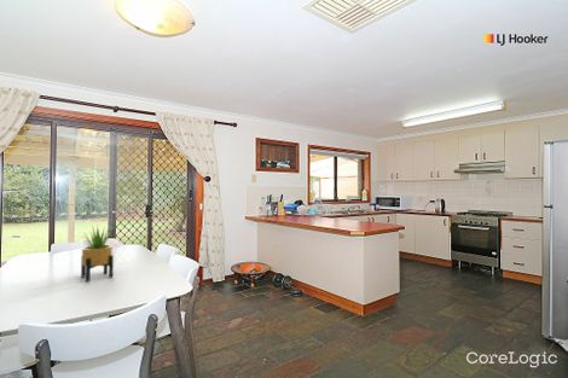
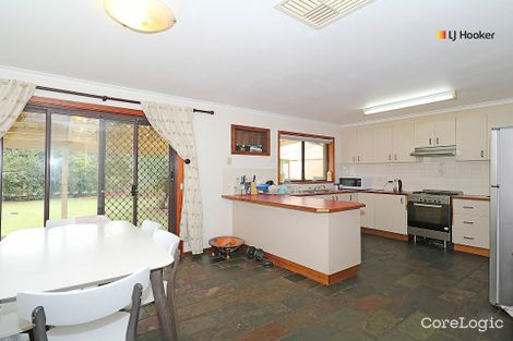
- potted plant [80,223,115,283]
